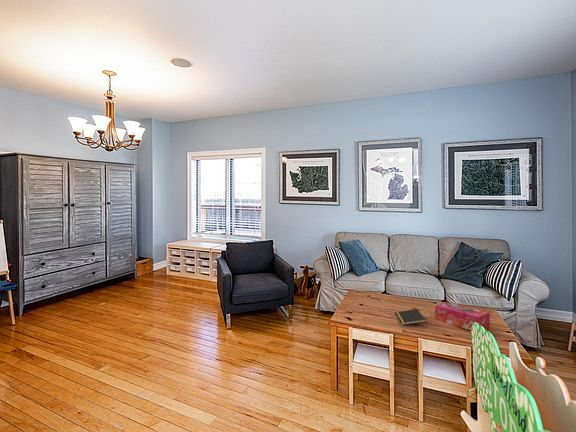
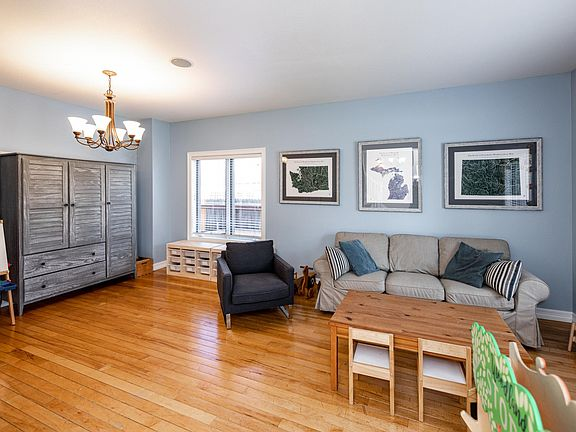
- notepad [394,308,427,326]
- tissue box [434,301,491,331]
